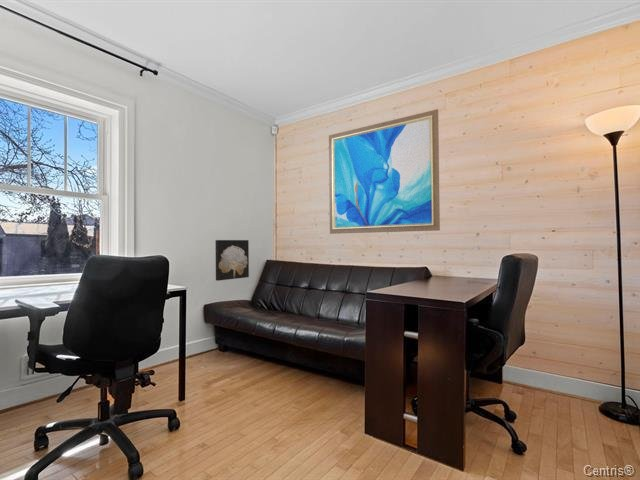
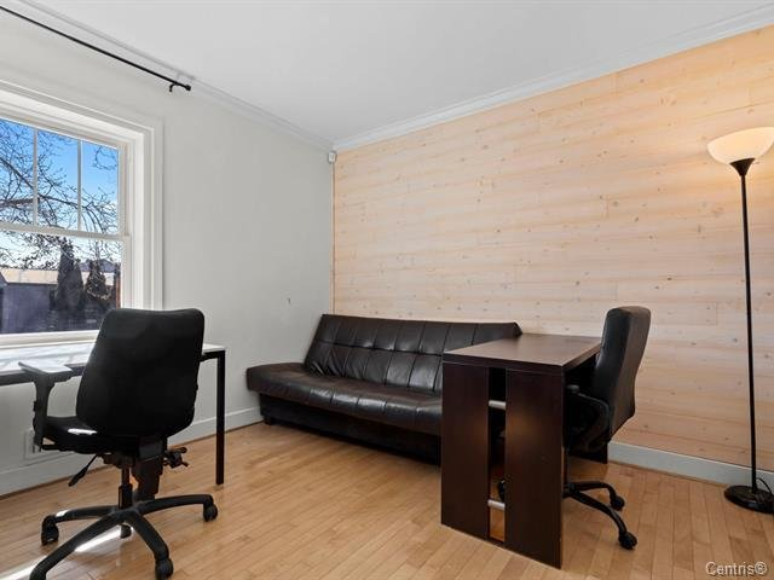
- wall art [328,108,441,235]
- wall art [214,239,250,282]
